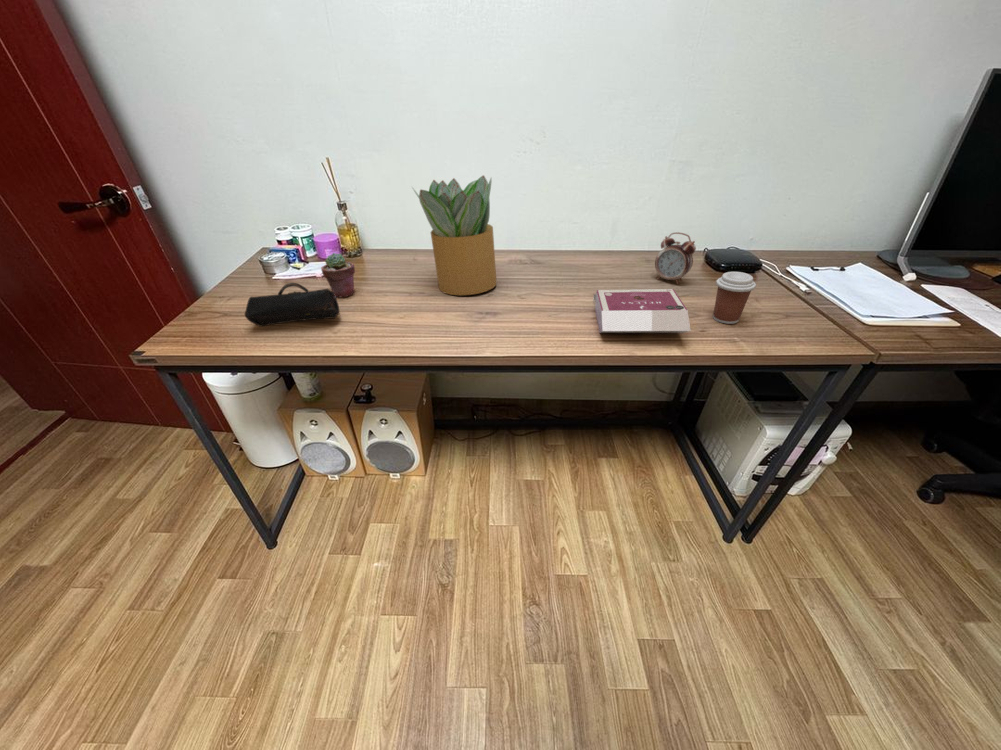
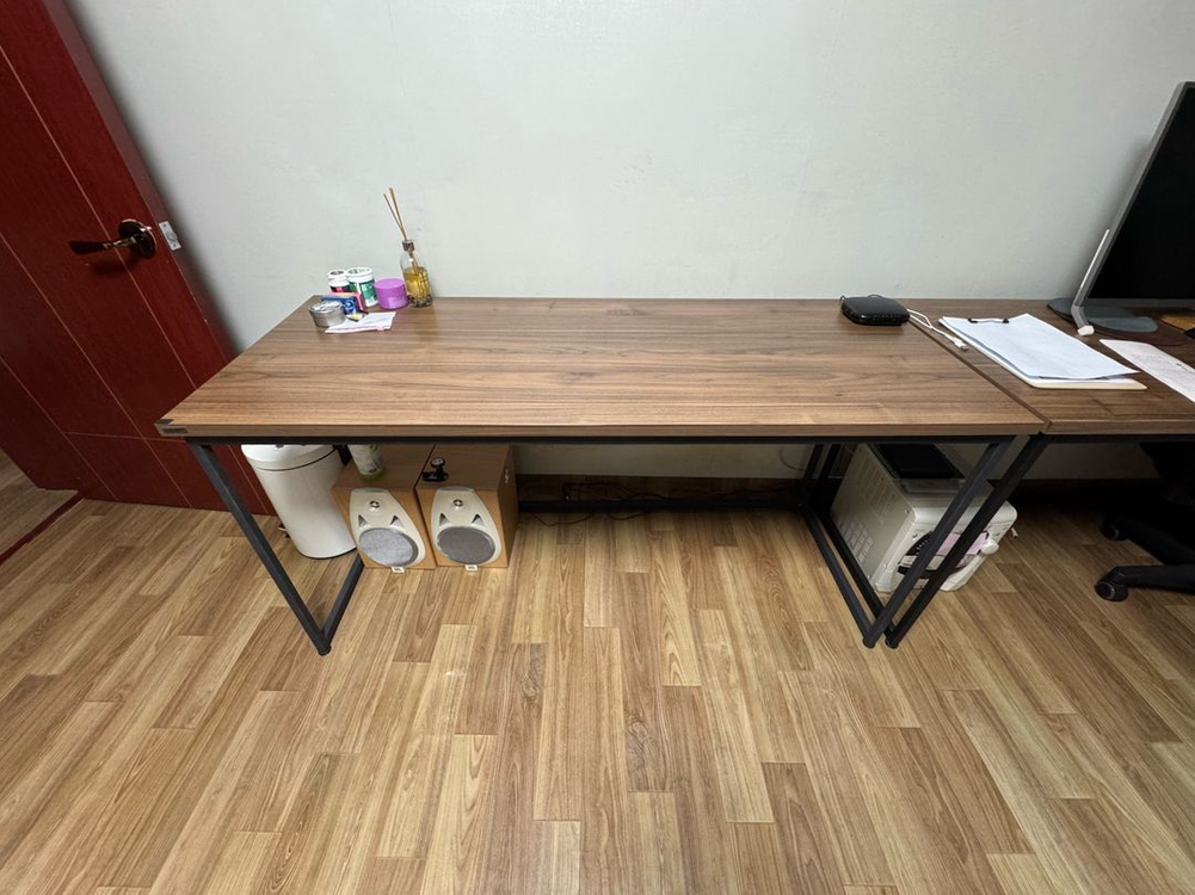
- potted succulent [320,252,356,298]
- coffee cup [712,271,757,325]
- book [592,288,692,334]
- pencil case [244,282,341,327]
- potted plant [410,174,498,296]
- alarm clock [654,231,697,285]
